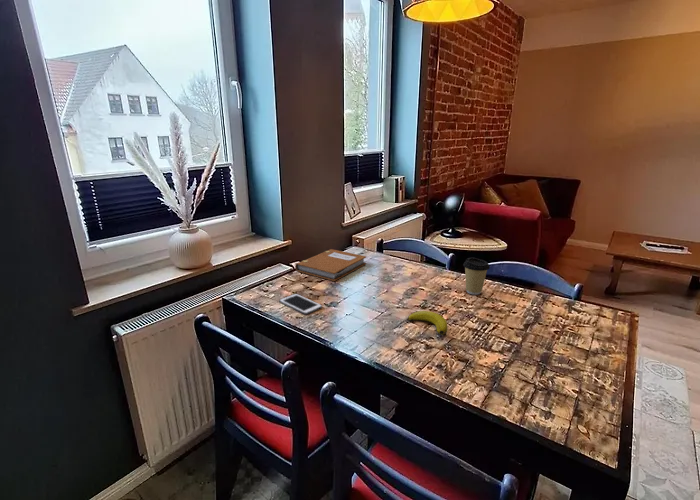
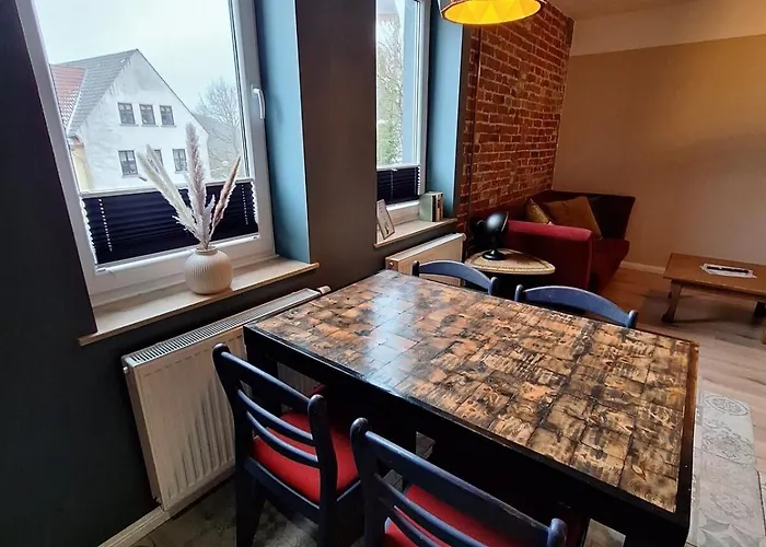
- notebook [294,248,367,282]
- cell phone [278,293,323,316]
- coffee cup [462,257,491,296]
- banana [407,310,448,335]
